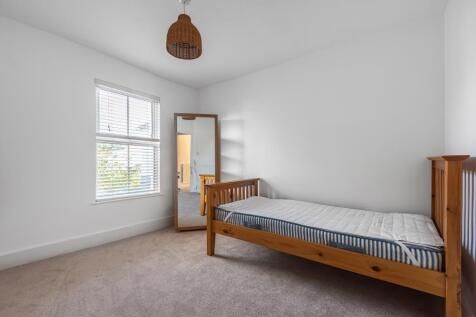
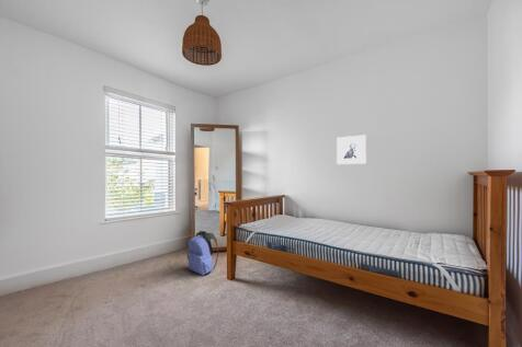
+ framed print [336,134,367,165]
+ backpack [185,230,219,277]
